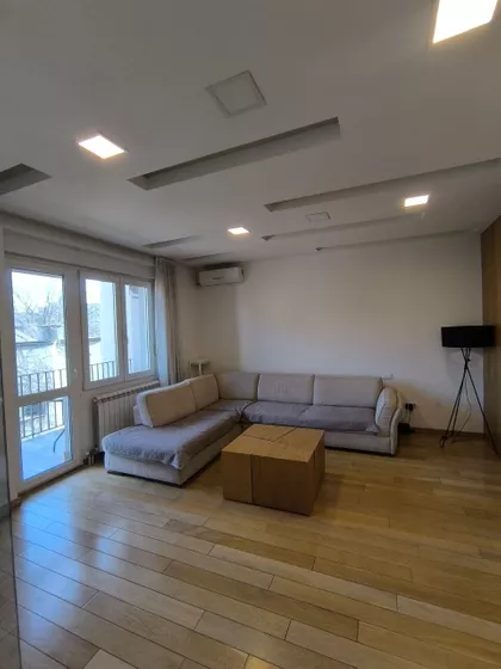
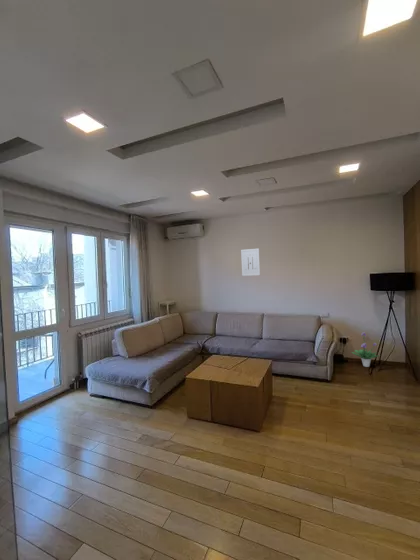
+ wall art [240,247,261,277]
+ potted plant [351,331,381,368]
